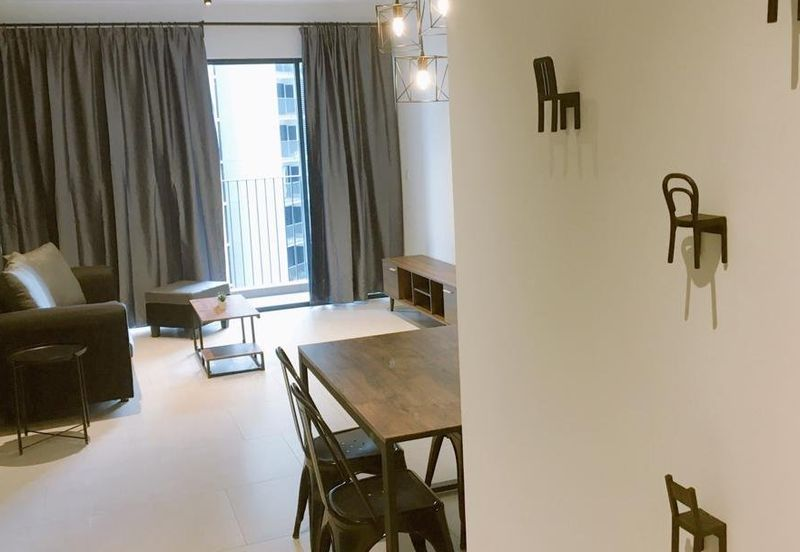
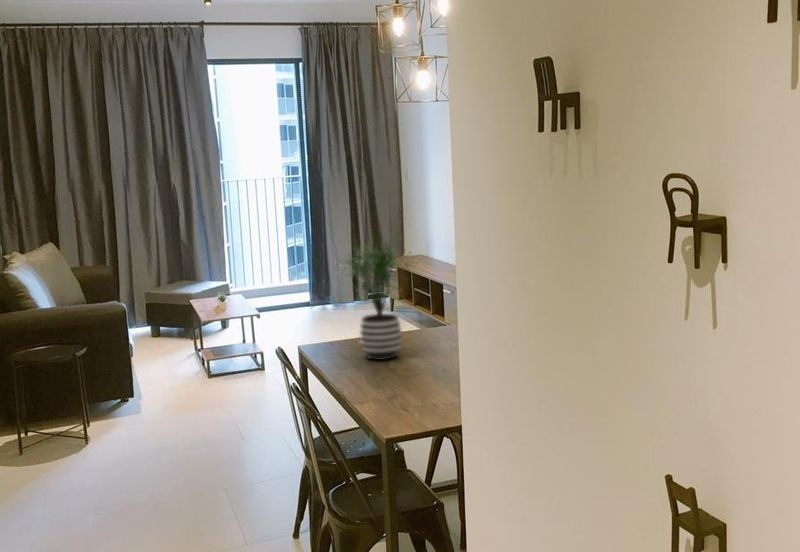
+ potted plant [335,240,418,361]
